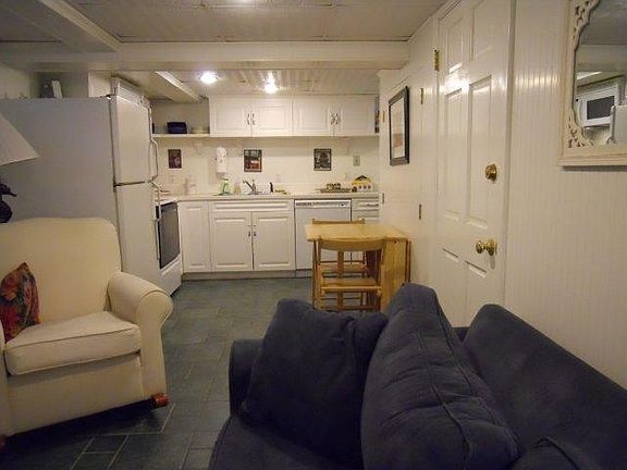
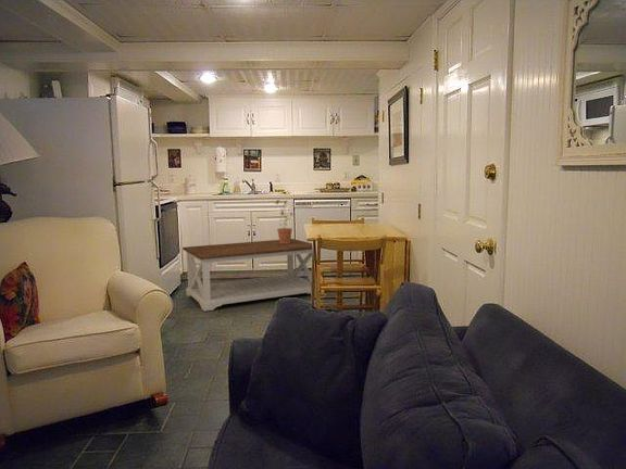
+ coffee table [181,238,313,312]
+ potted plant [275,199,295,243]
